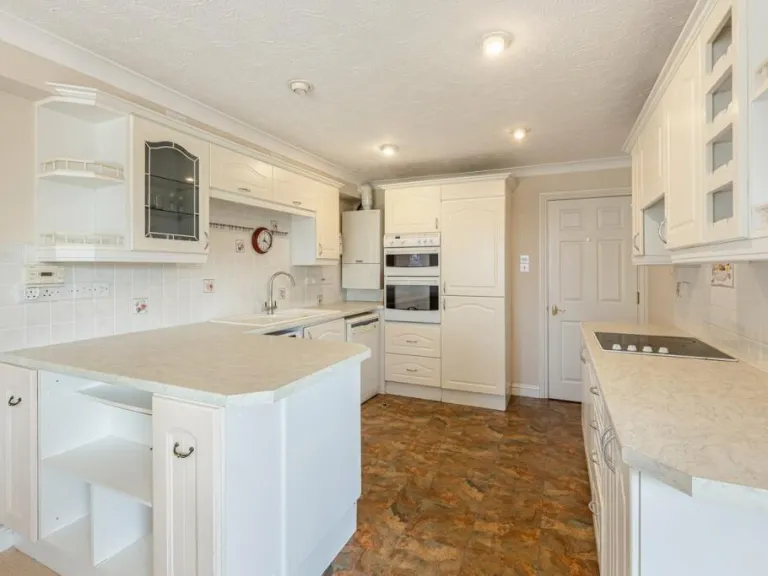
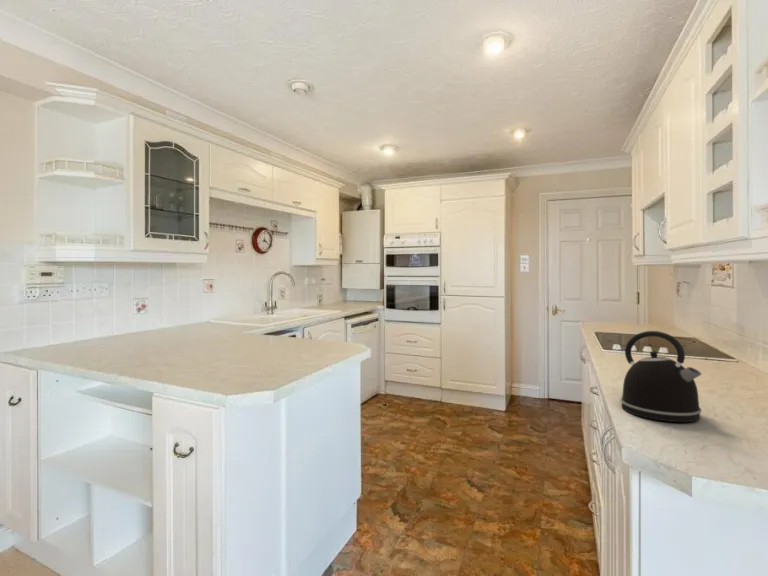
+ kettle [619,330,703,423]
